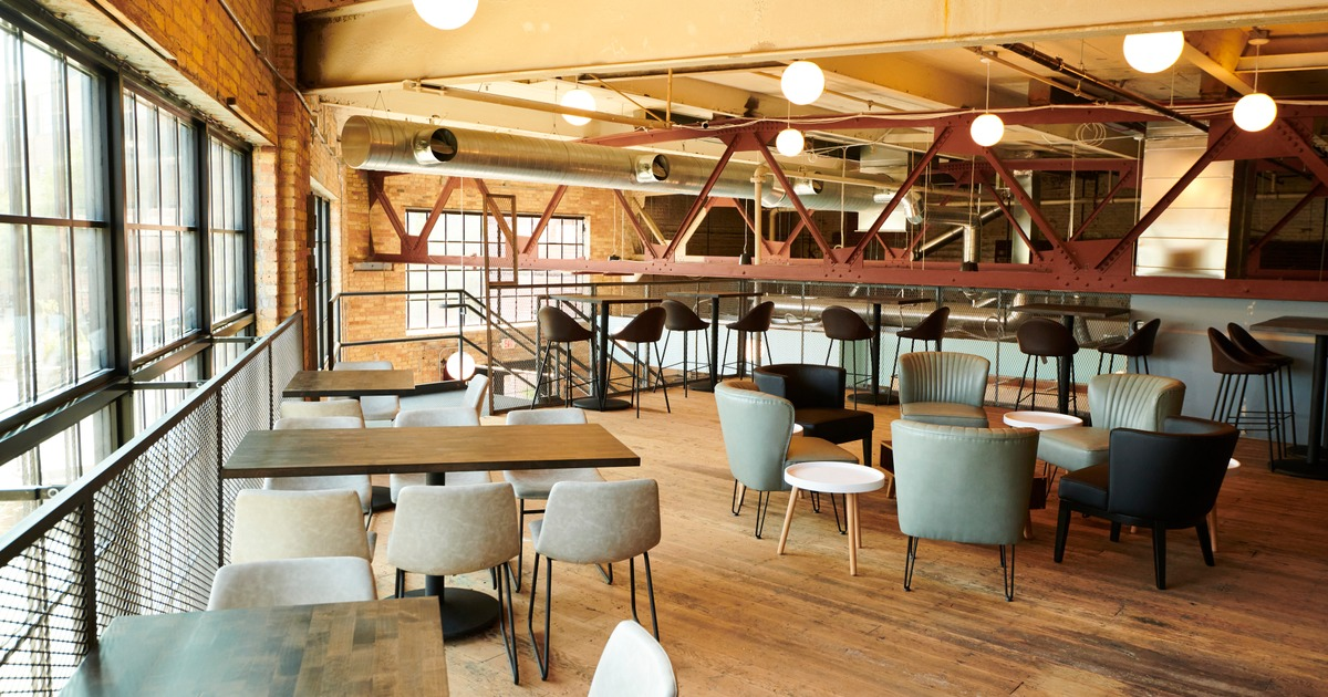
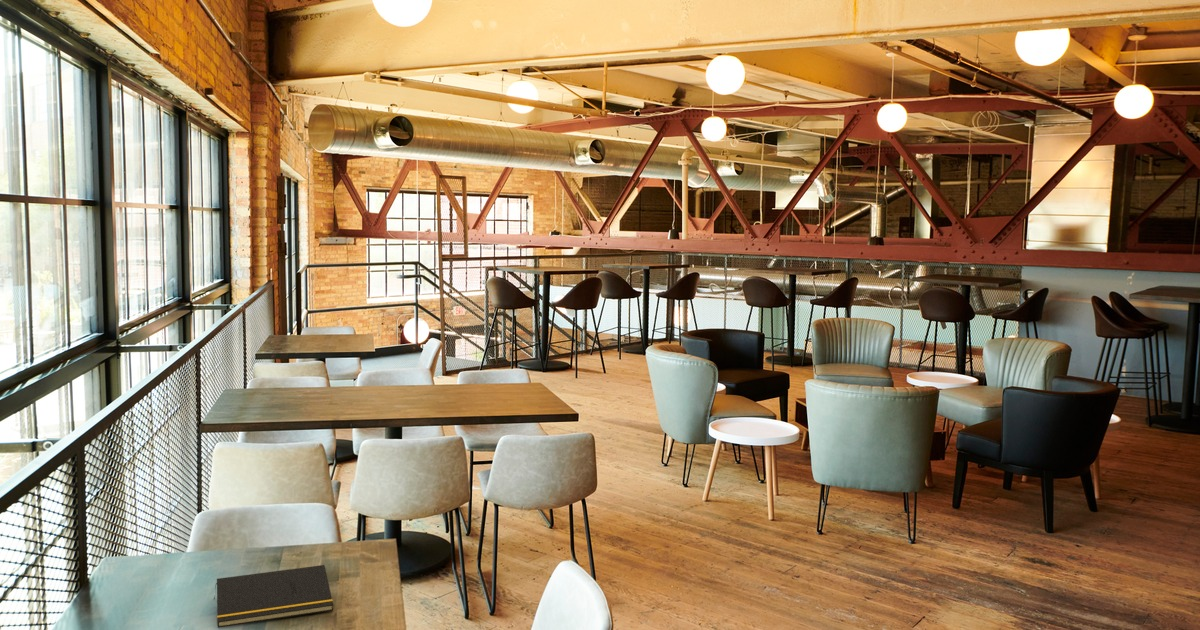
+ notepad [213,564,334,629]
